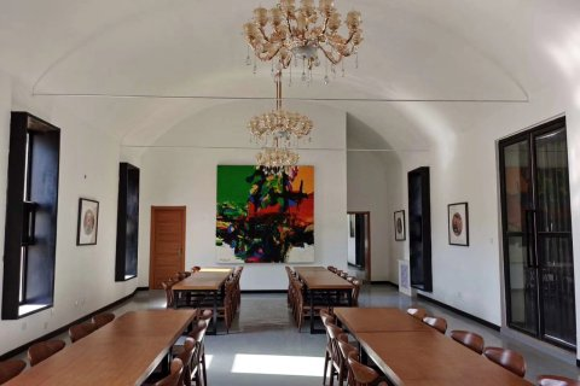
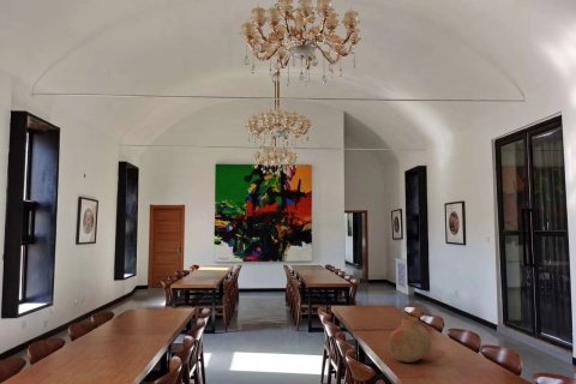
+ vase [388,316,433,364]
